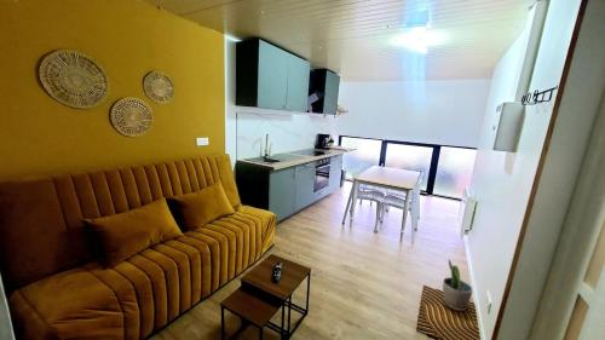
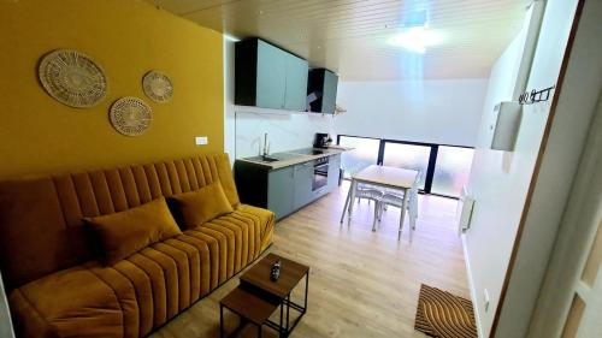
- potted plant [442,259,473,312]
